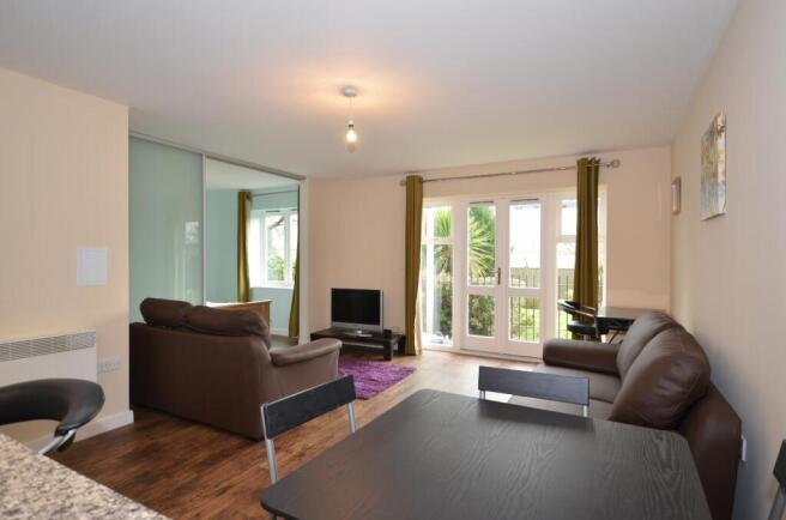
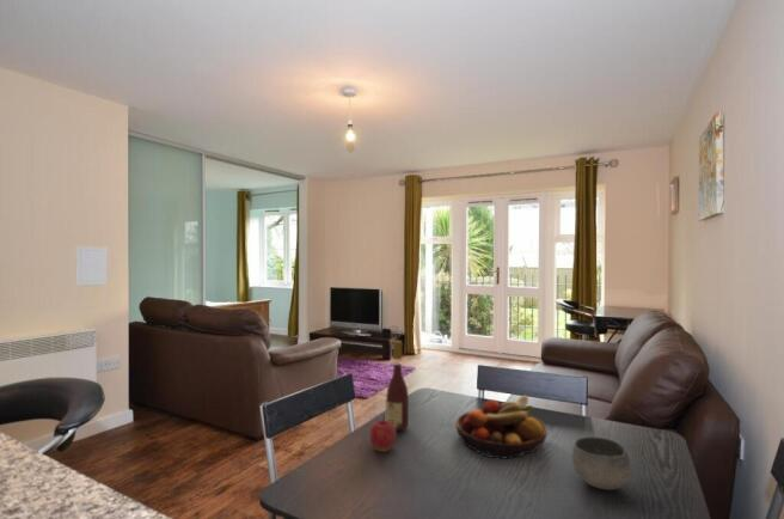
+ wine bottle [385,340,410,432]
+ bowl [570,435,632,491]
+ fruit bowl [454,393,549,460]
+ apple [369,414,398,453]
